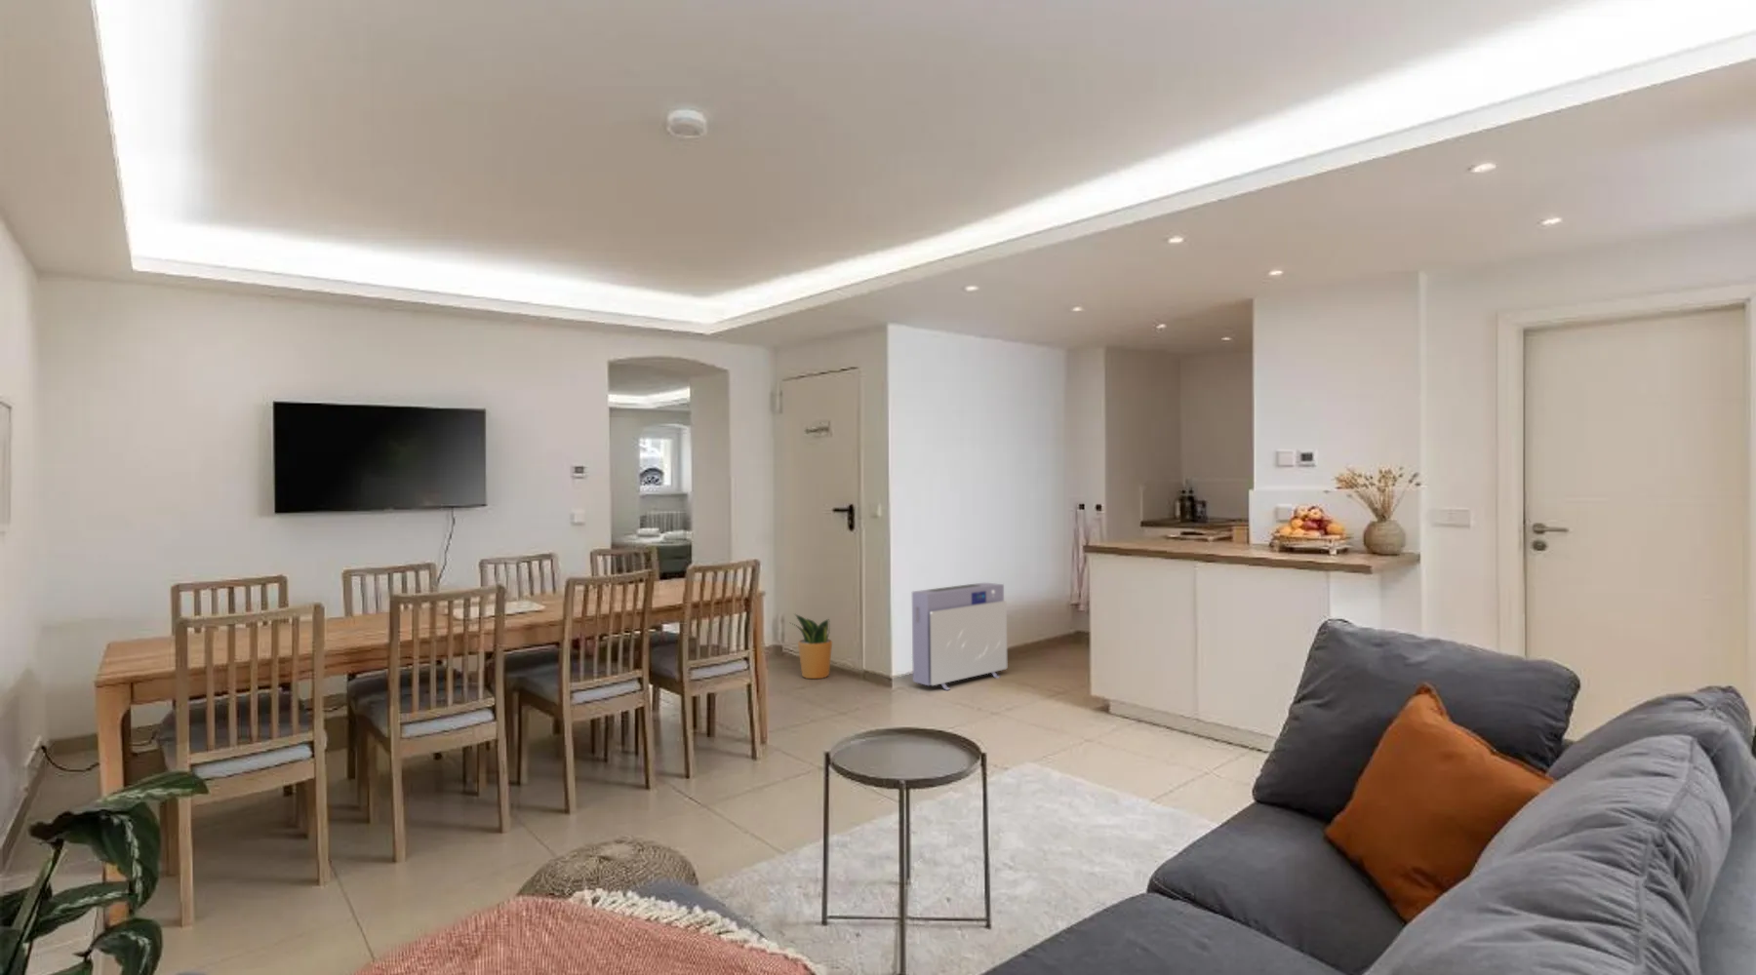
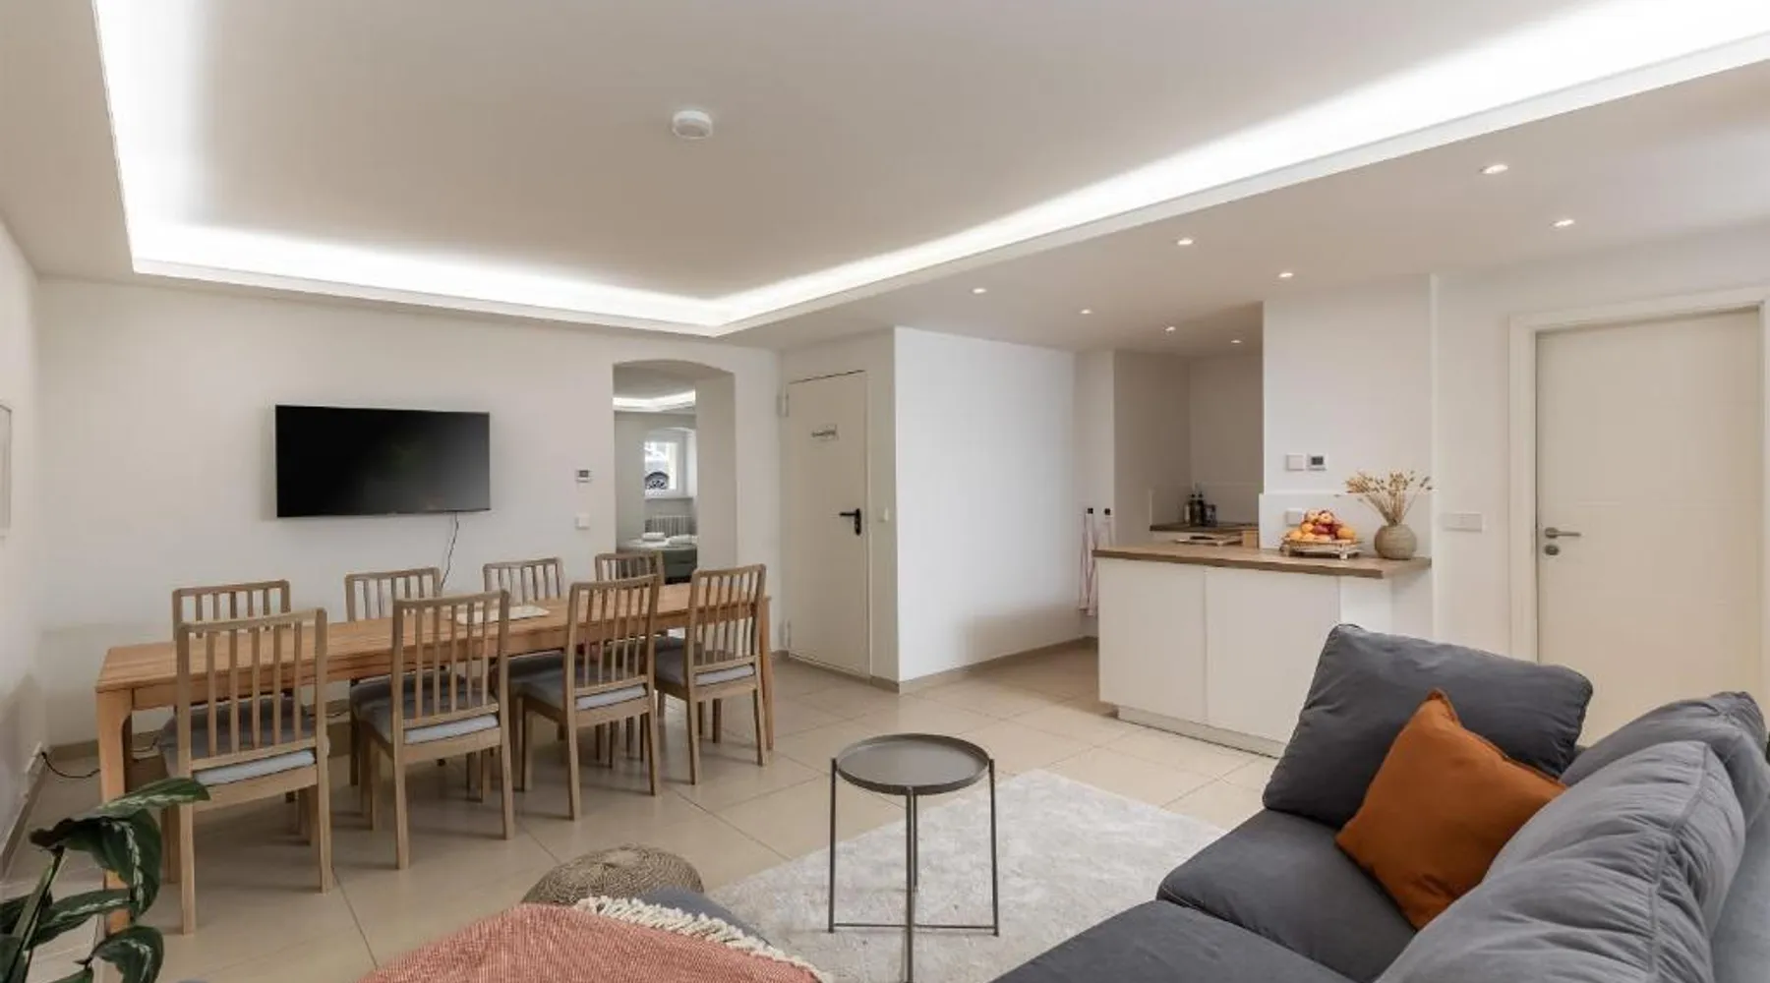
- air purifier [912,582,1008,692]
- potted plant [790,612,834,680]
